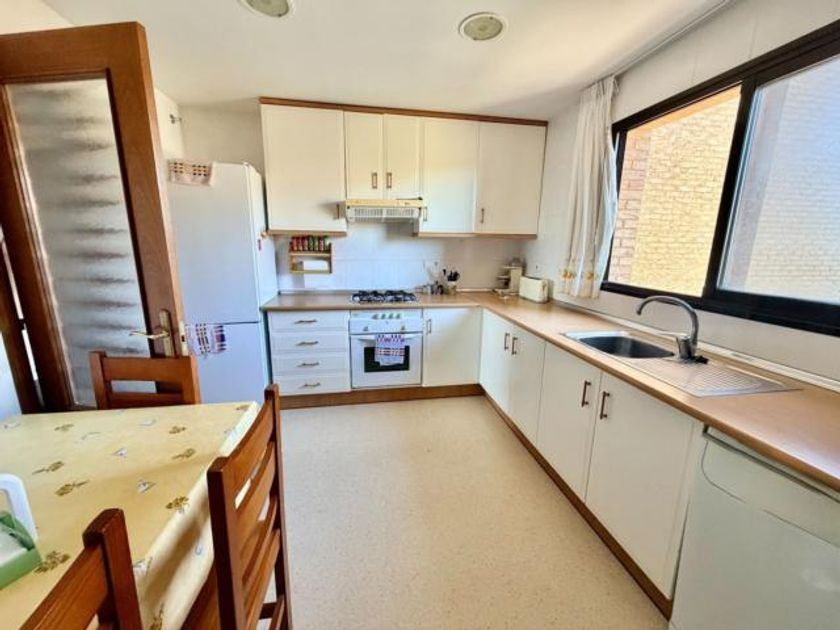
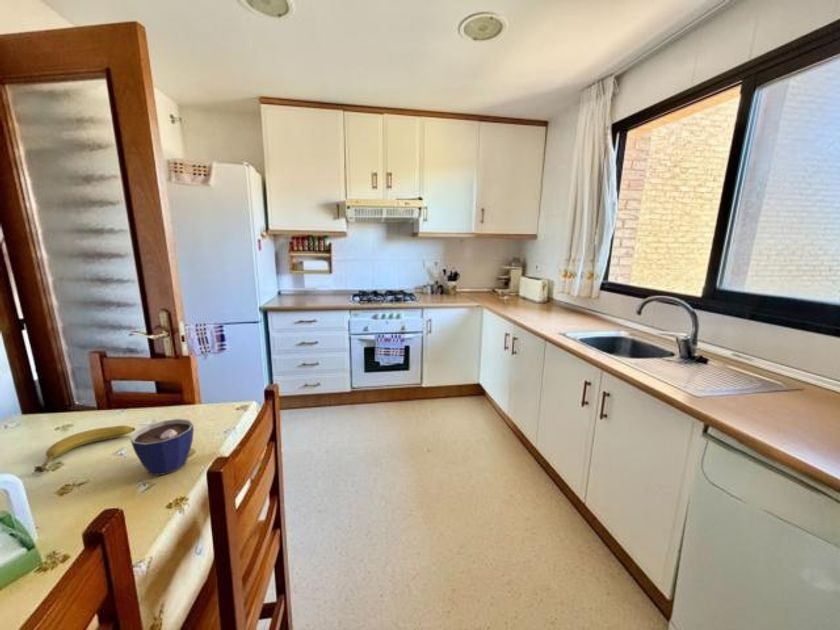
+ cup [129,418,195,476]
+ fruit [33,425,136,473]
